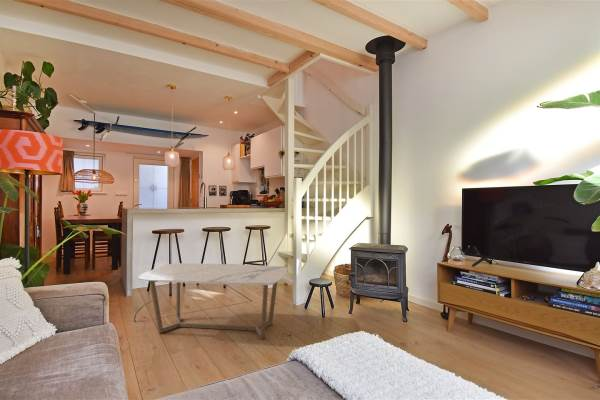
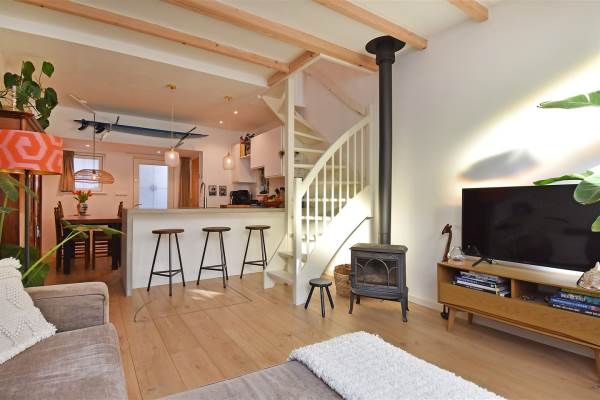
- coffee table [135,262,288,340]
